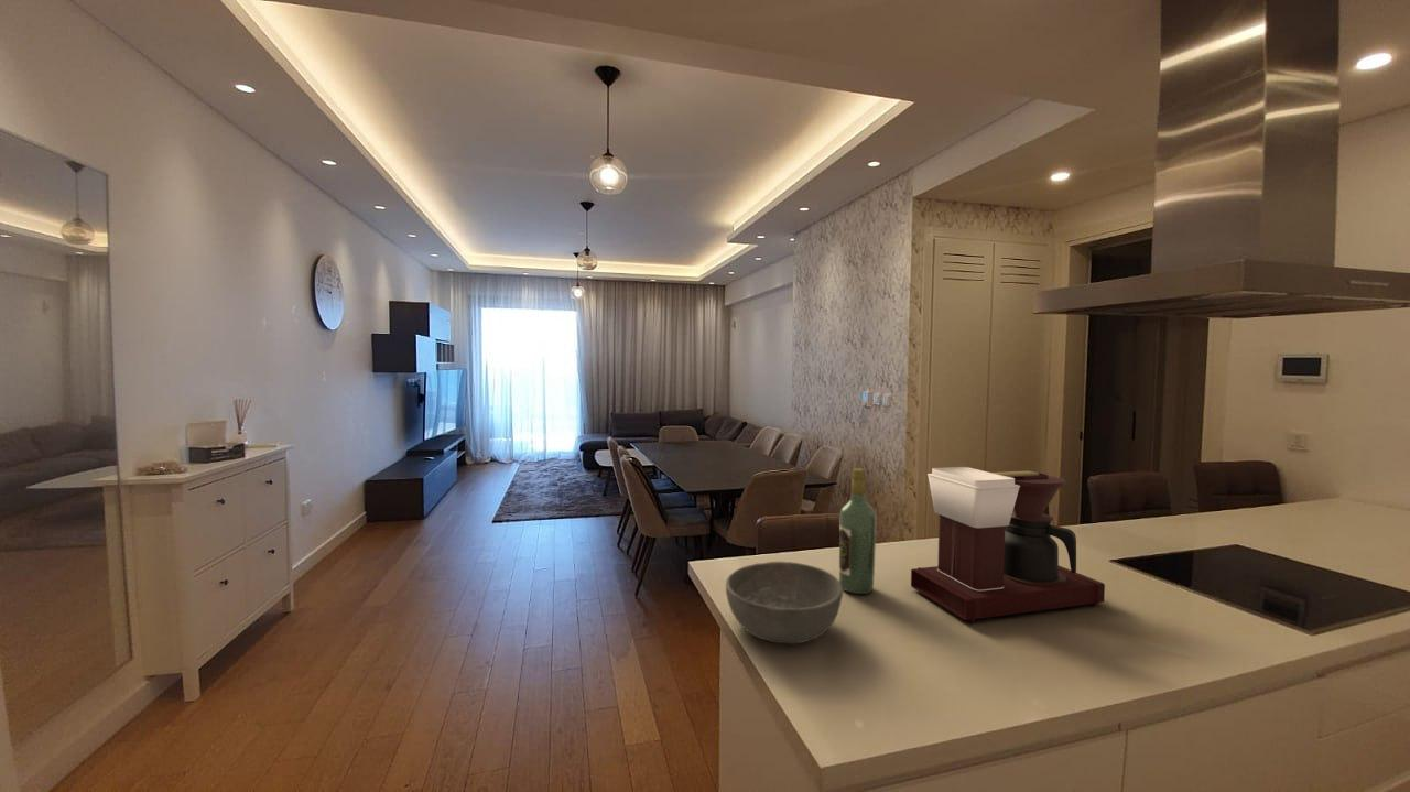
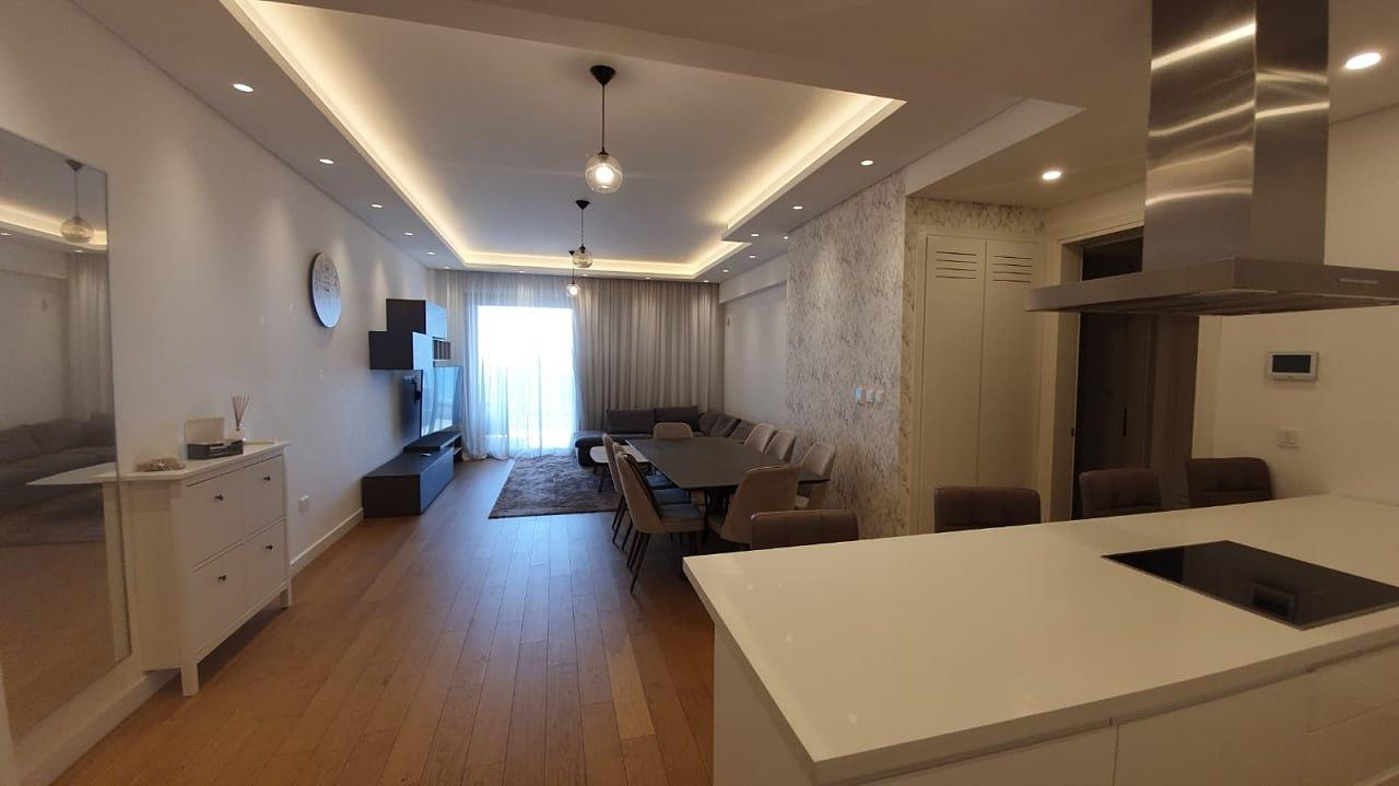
- wine bottle [838,467,878,595]
- bowl [725,561,844,644]
- coffee maker [910,466,1106,623]
